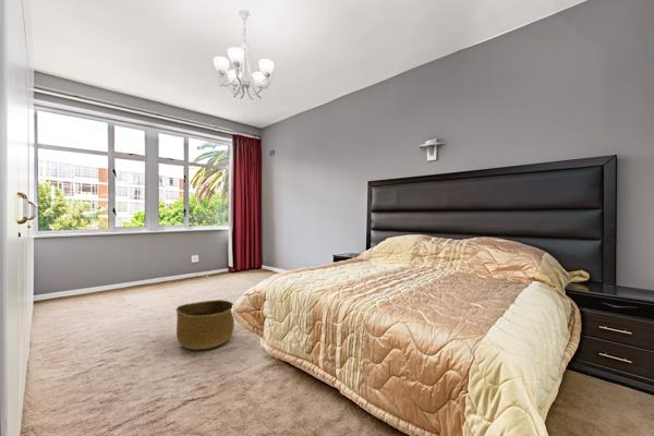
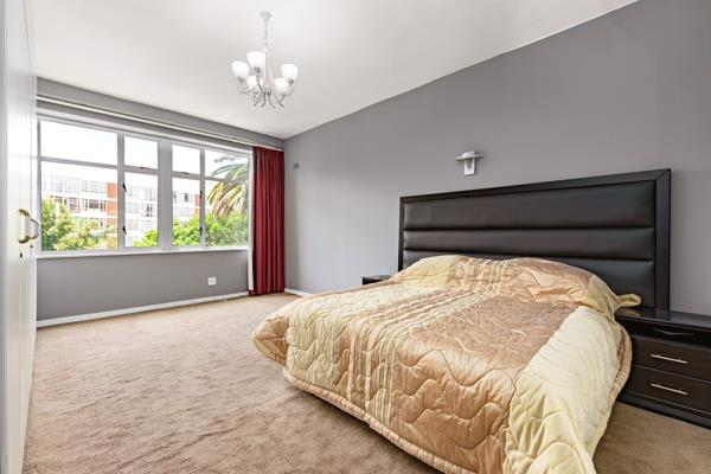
- basket [175,299,235,351]
